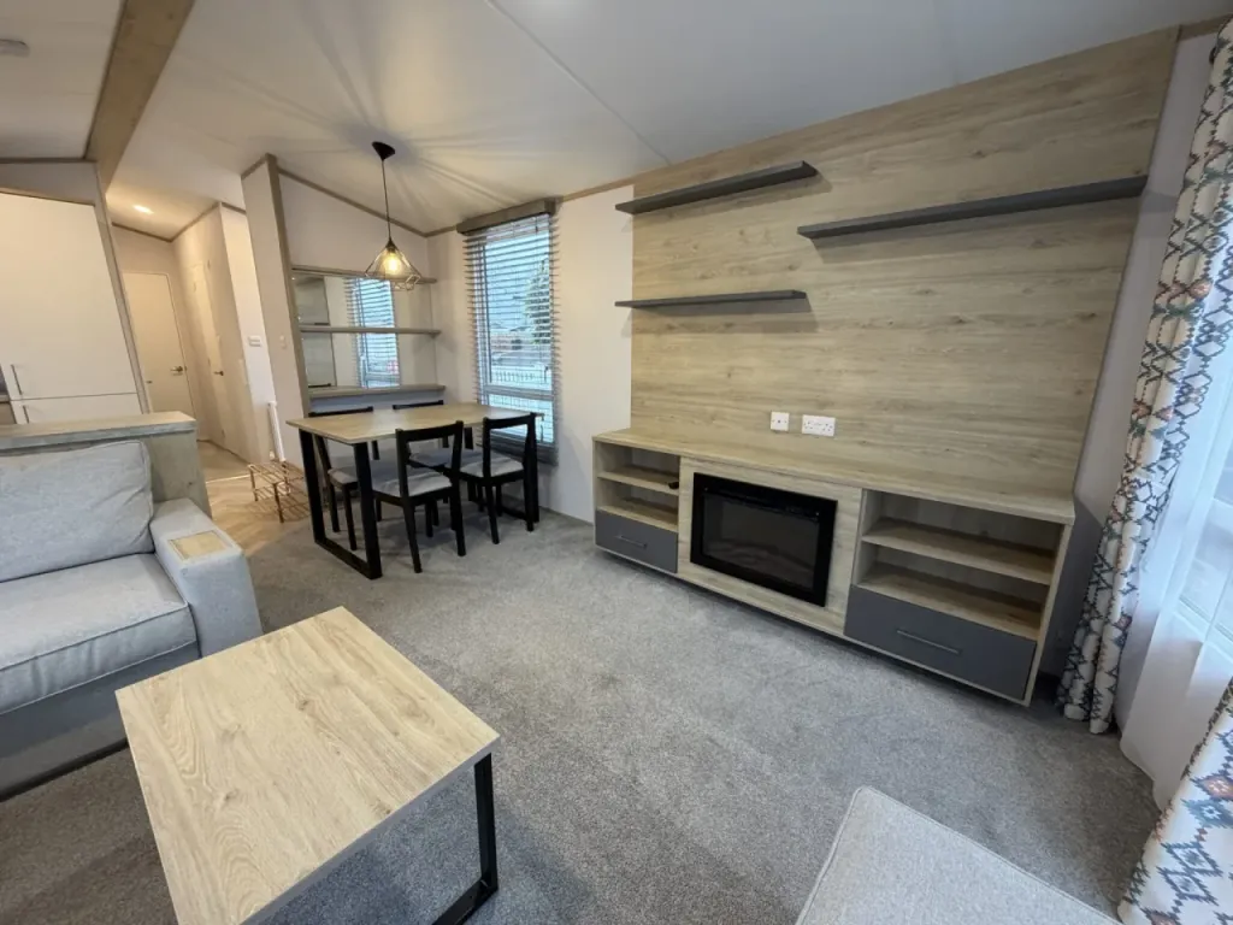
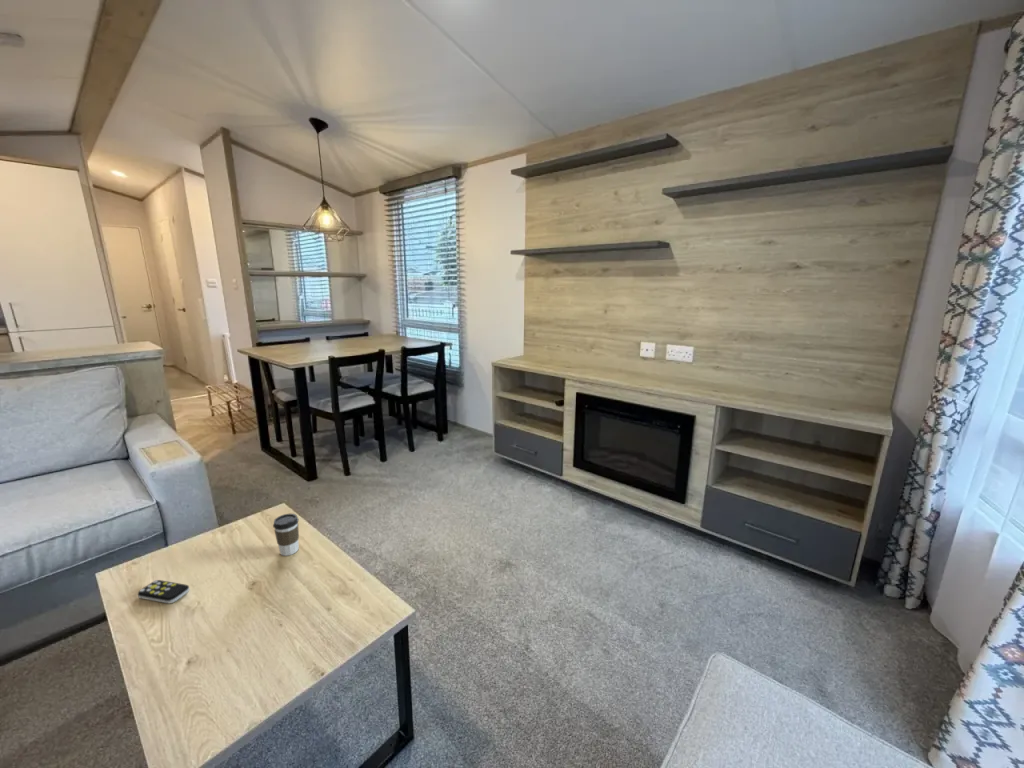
+ coffee cup [272,513,300,557]
+ remote control [137,579,190,604]
